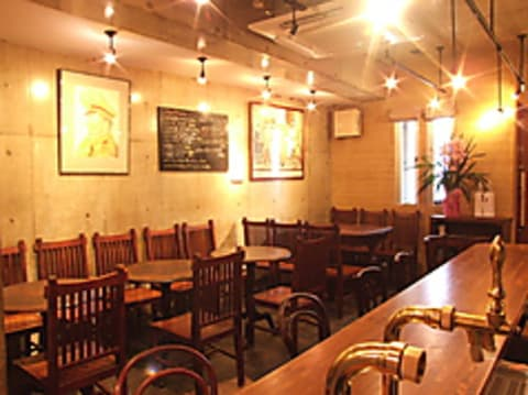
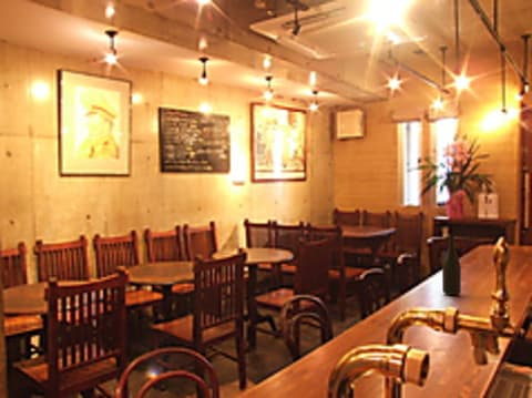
+ wine bottle [441,233,462,296]
